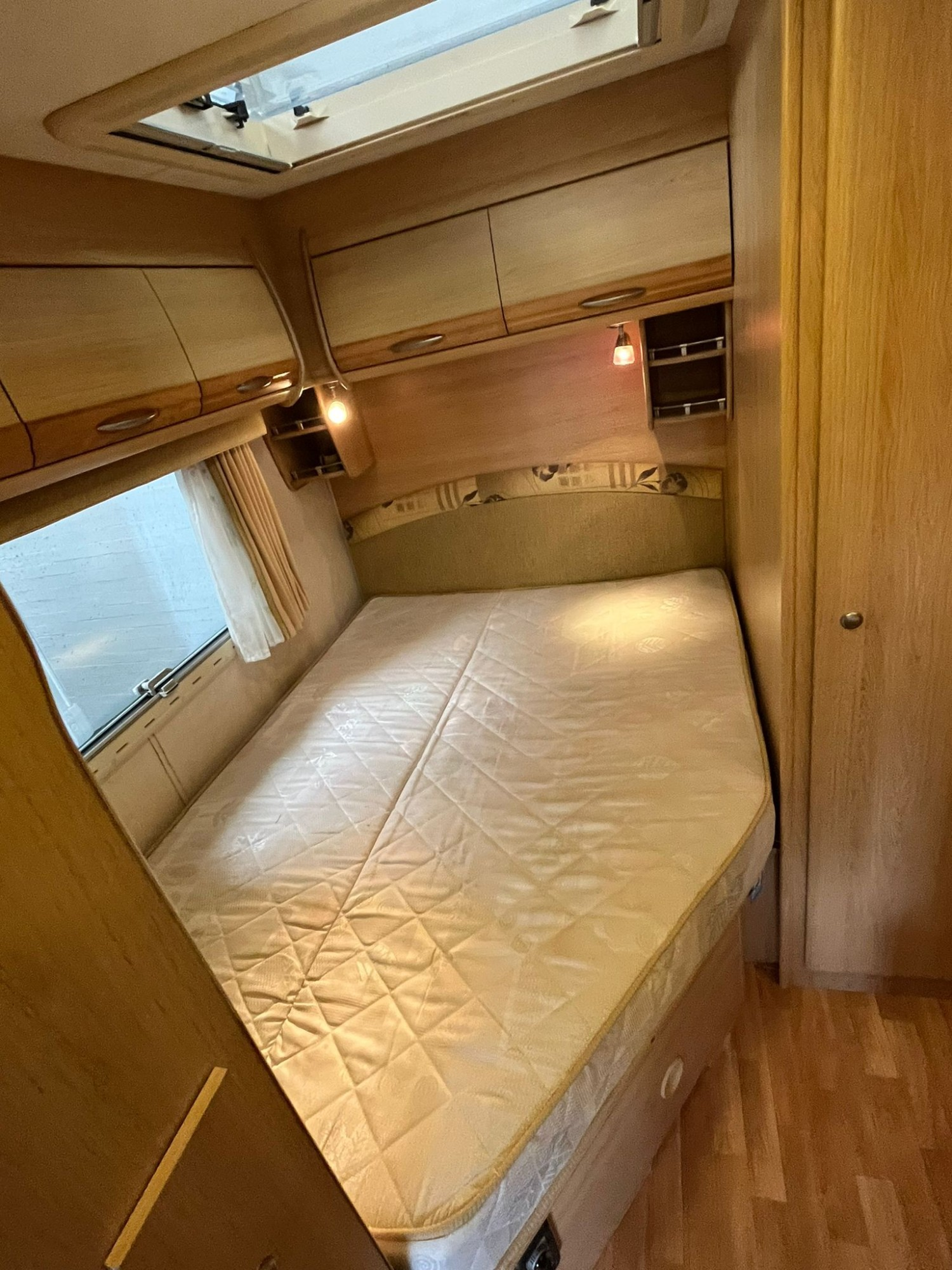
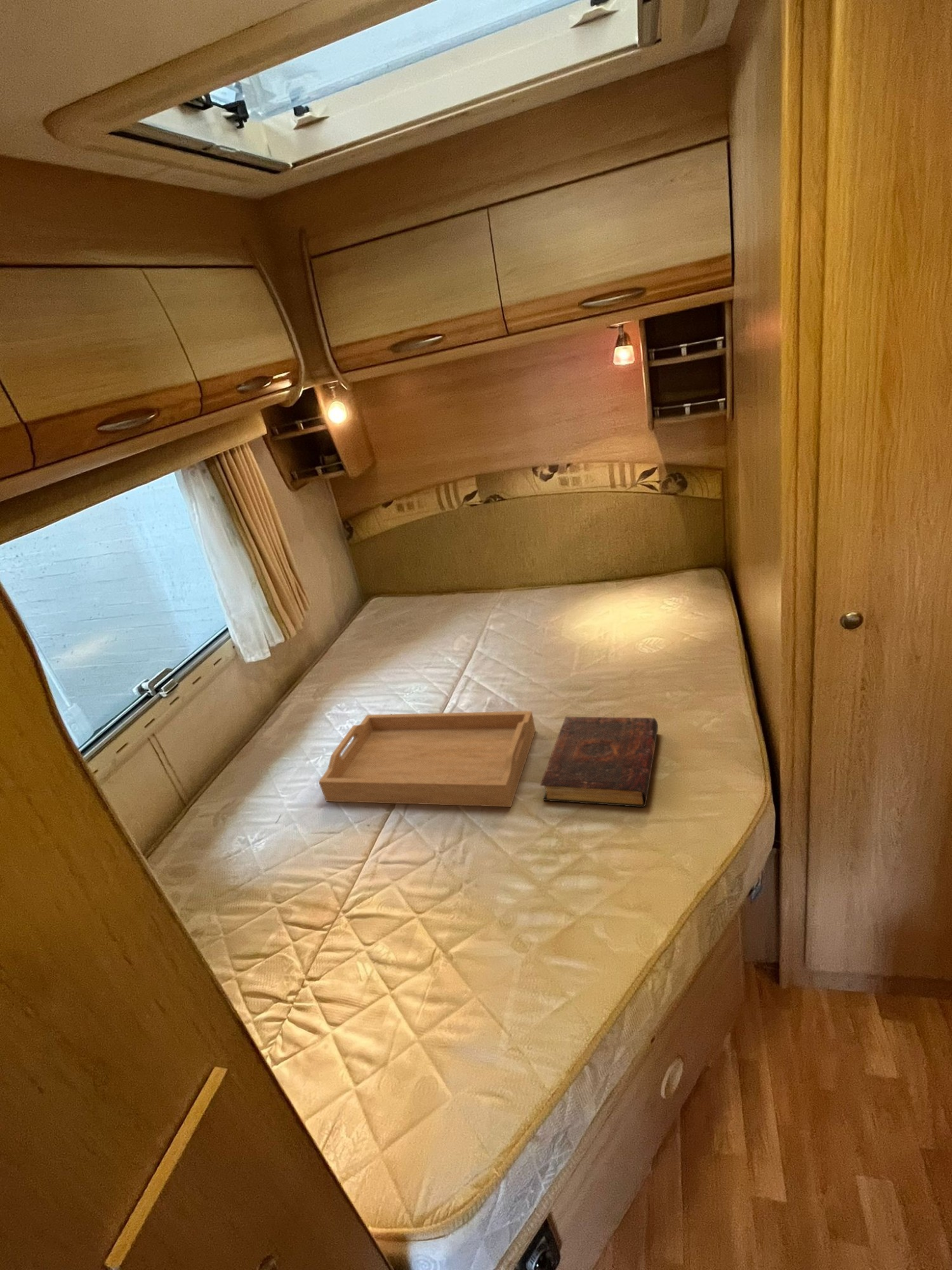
+ serving tray [318,711,536,808]
+ book [539,716,659,808]
